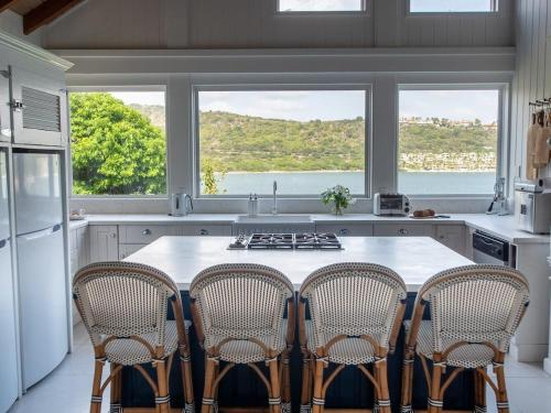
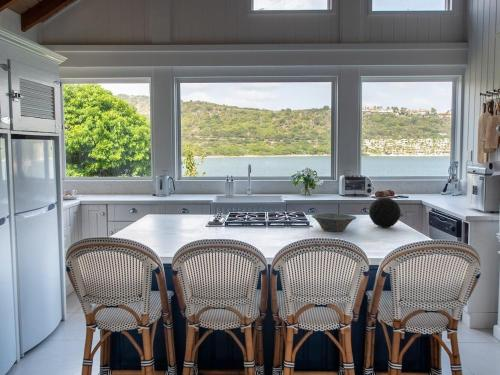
+ decorative orb [368,197,402,229]
+ bowl [311,212,357,232]
